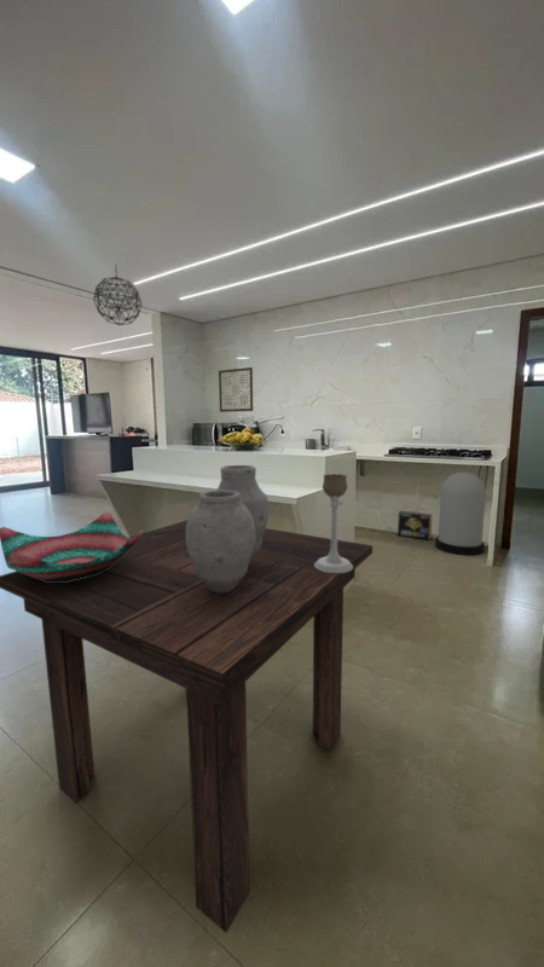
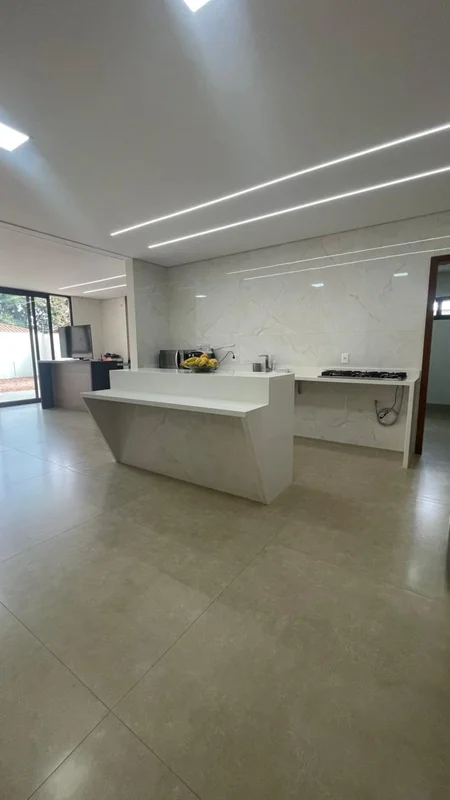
- decorative bowl [0,511,144,581]
- vase [186,464,270,593]
- dining table [0,519,374,934]
- box [397,510,433,542]
- candle holder [314,473,353,573]
- wall art [218,366,254,413]
- pendant light [92,264,143,326]
- trash can [434,471,487,556]
